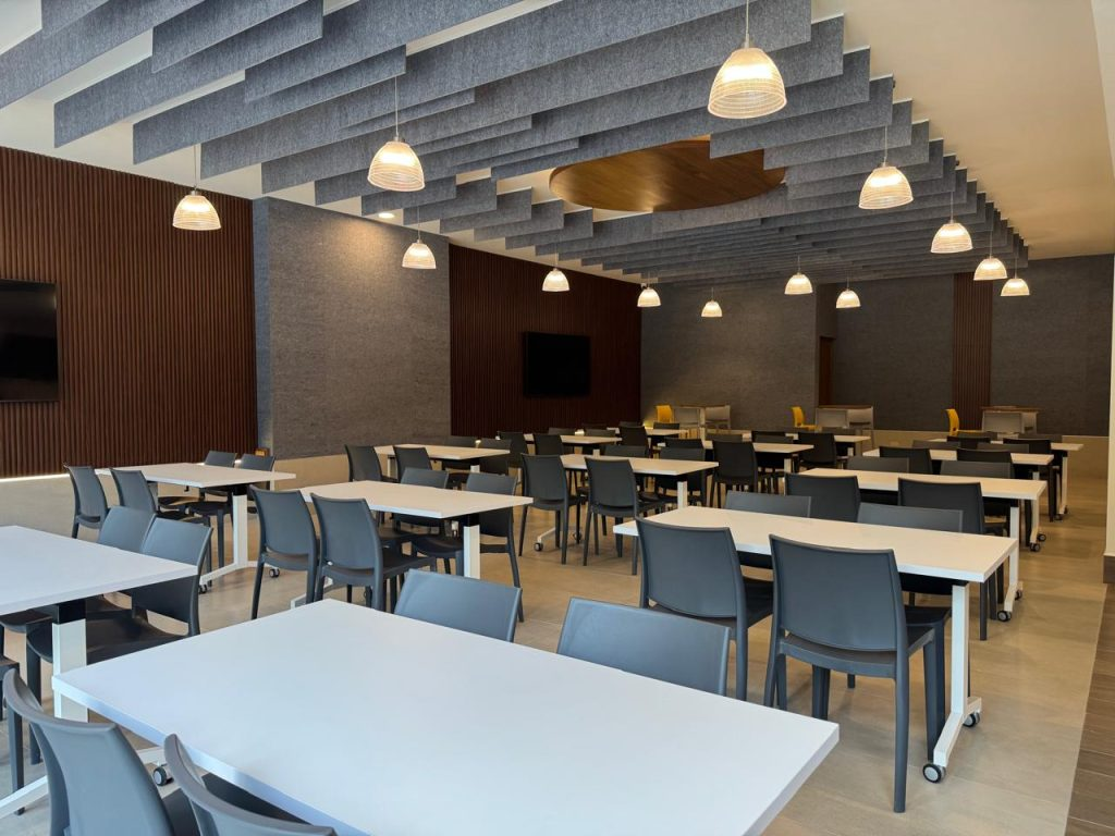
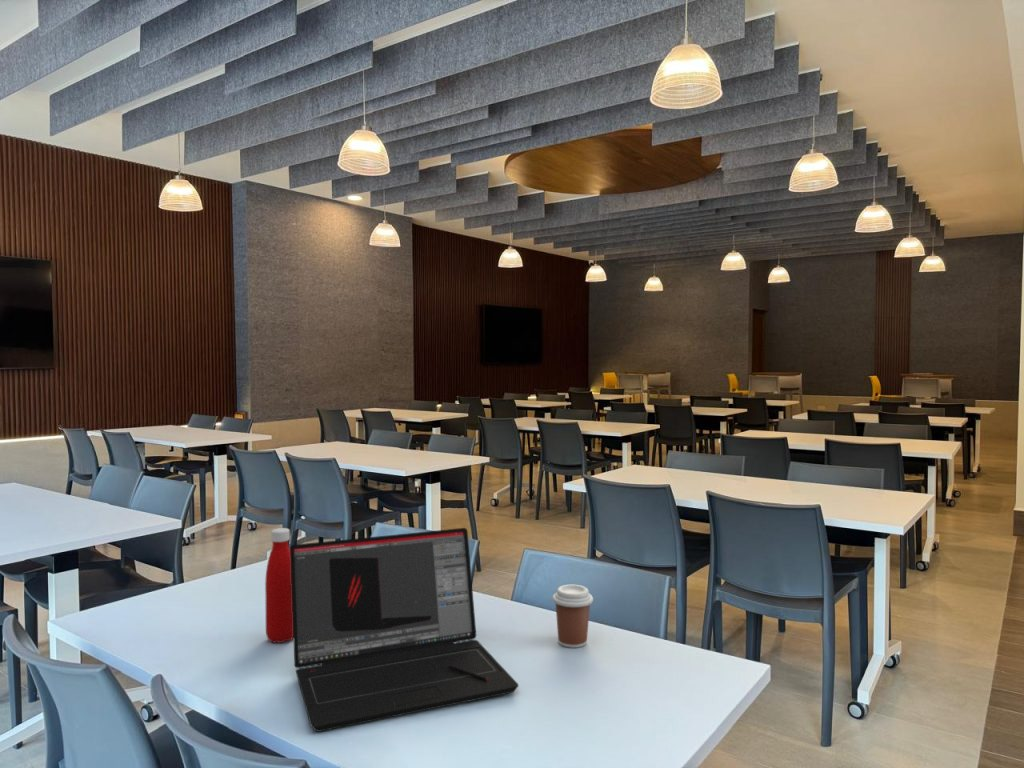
+ bottle [264,527,293,644]
+ laptop [289,527,519,733]
+ coffee cup [552,584,594,649]
